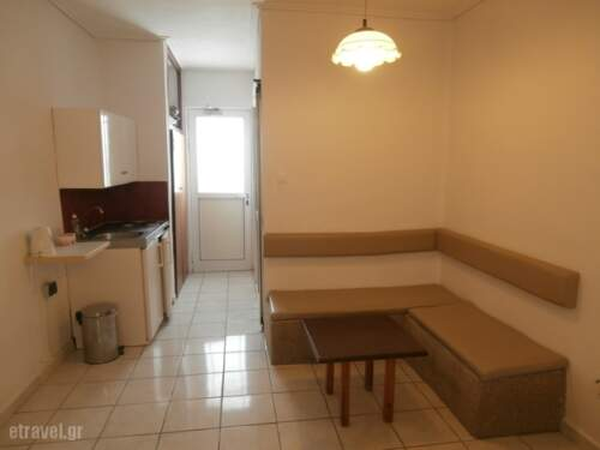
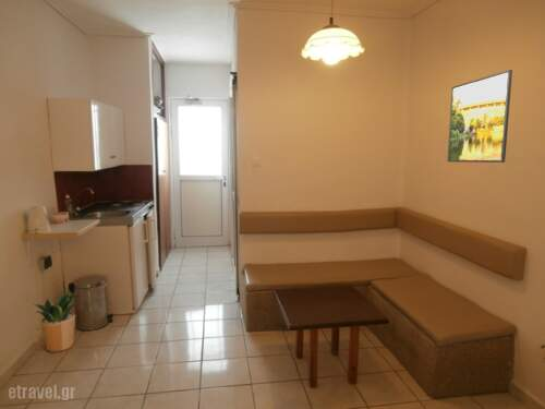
+ potted plant [32,290,84,353]
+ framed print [447,69,513,164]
